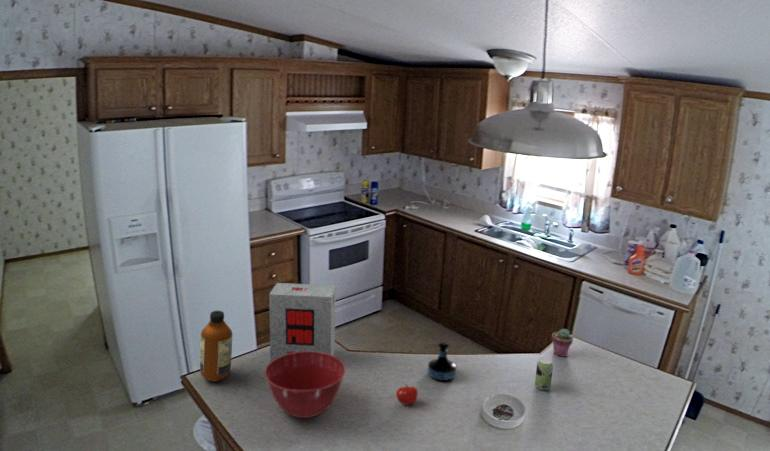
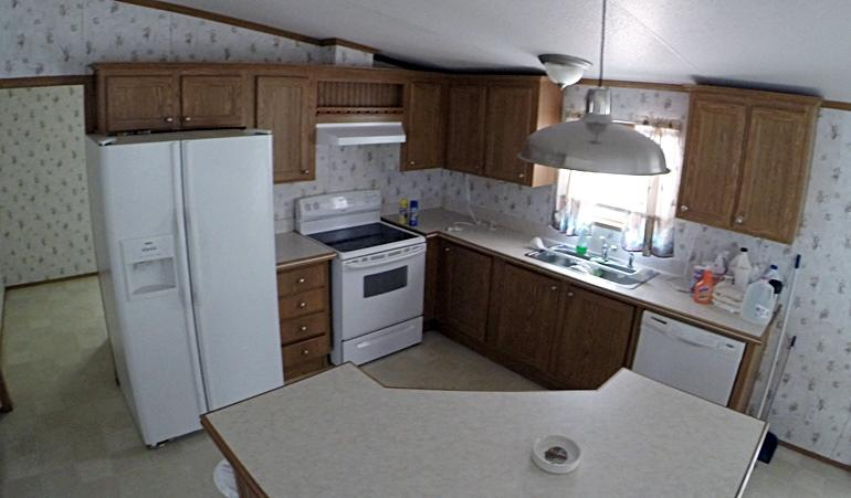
- mixing bowl [264,351,346,419]
- apple [395,383,419,406]
- tequila bottle [427,341,457,382]
- beverage can [534,357,554,391]
- bottle [199,310,233,382]
- potted succulent [551,328,574,358]
- cereal box [268,282,337,362]
